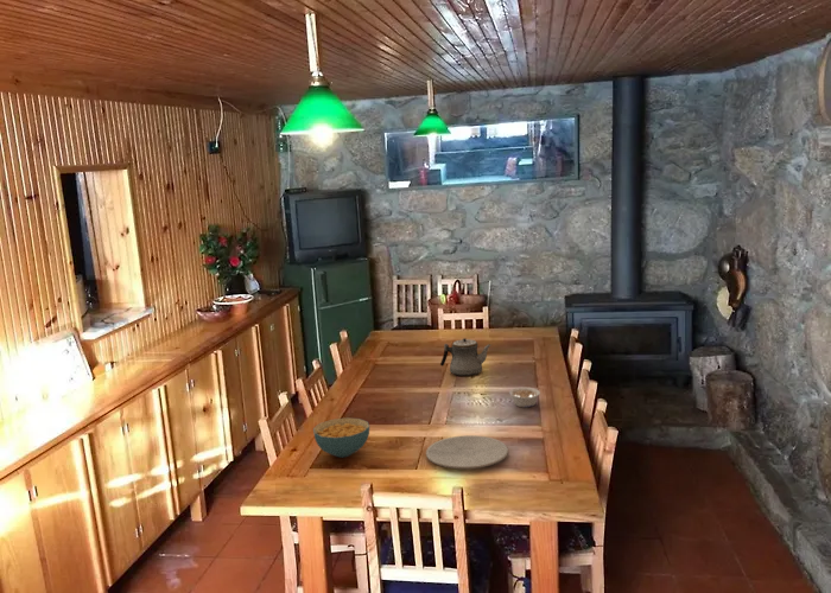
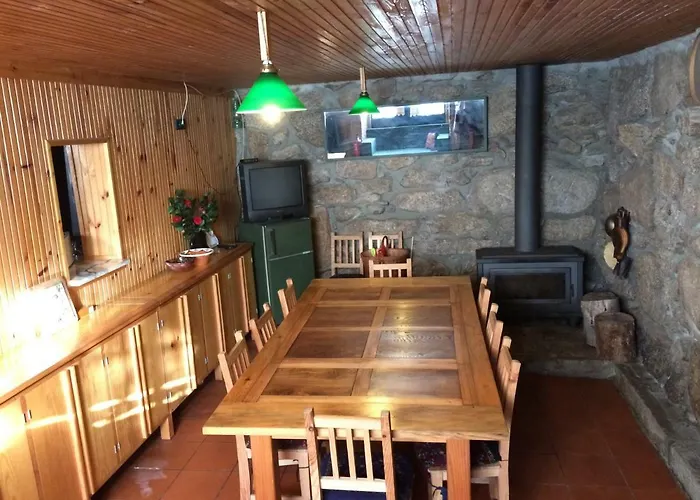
- plate [425,434,509,470]
- legume [508,387,541,408]
- cereal bowl [312,416,370,458]
- teapot [439,337,493,377]
